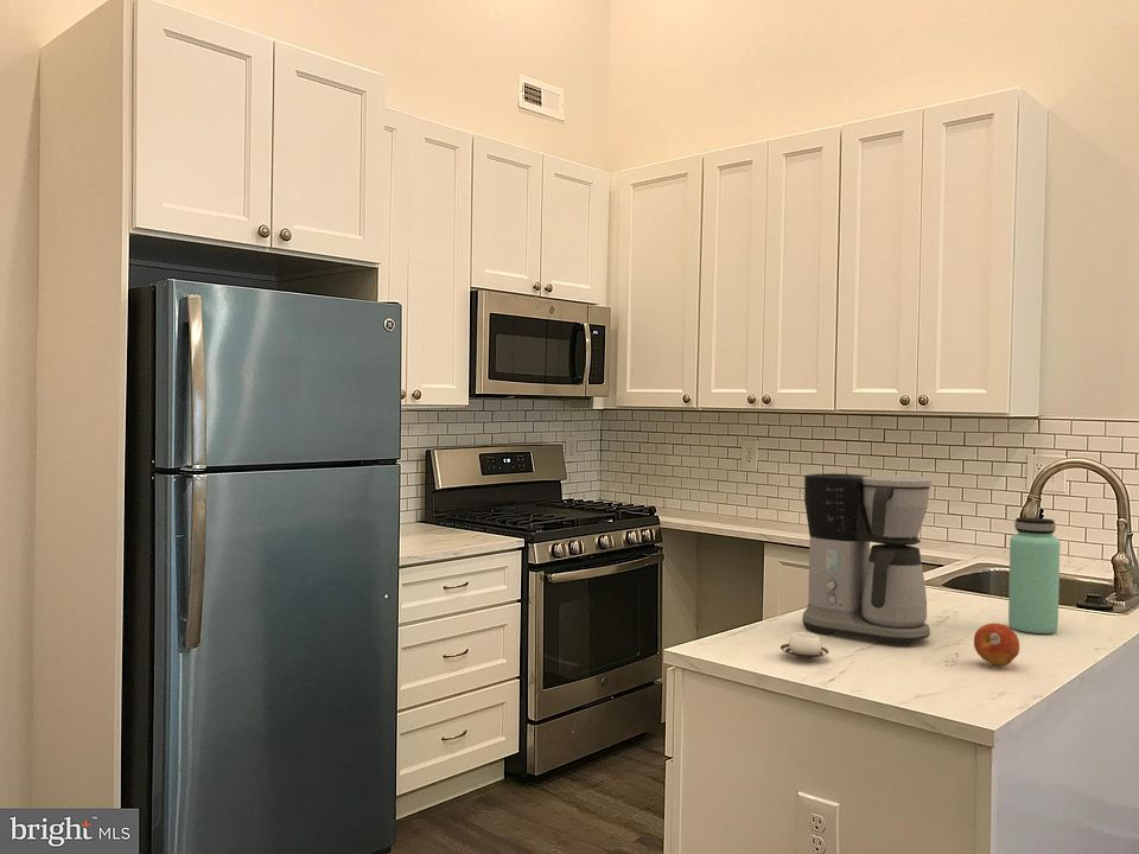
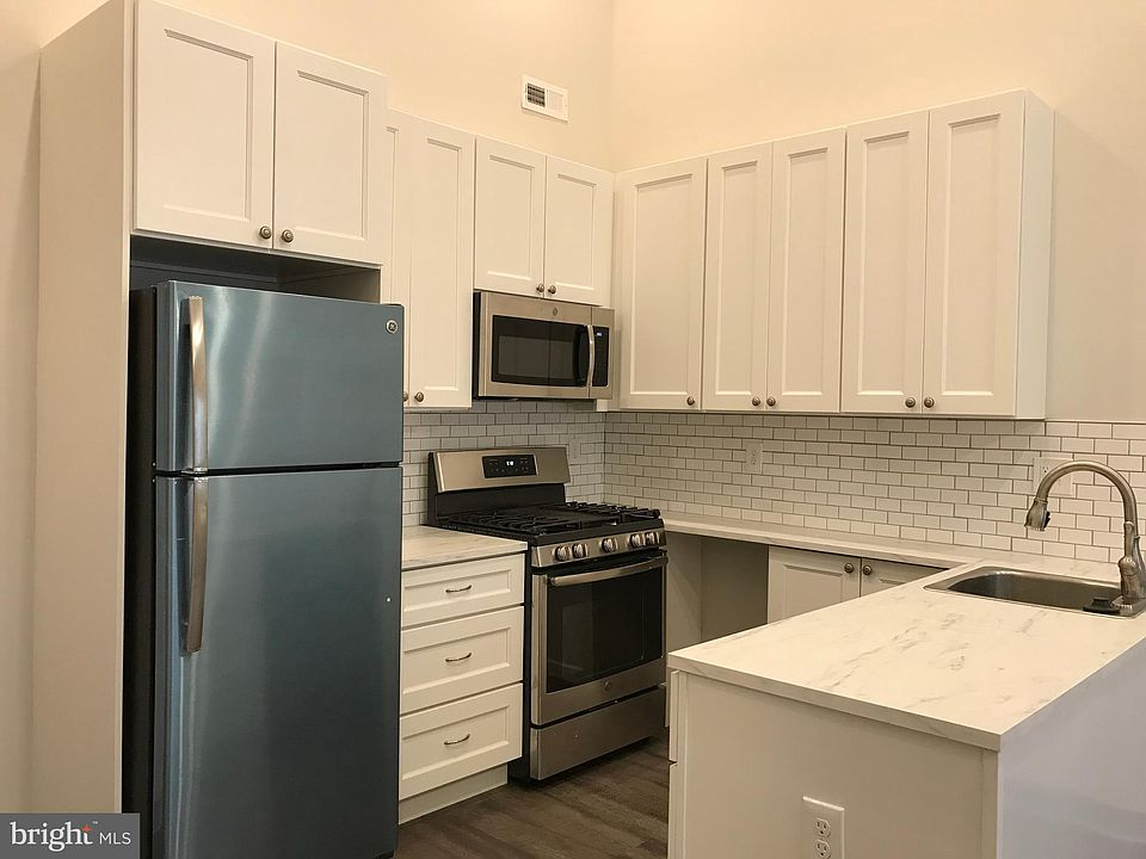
- coffee maker [801,472,933,646]
- bottle [1007,516,1061,635]
- cup [780,631,831,661]
- fruit [973,623,1020,667]
